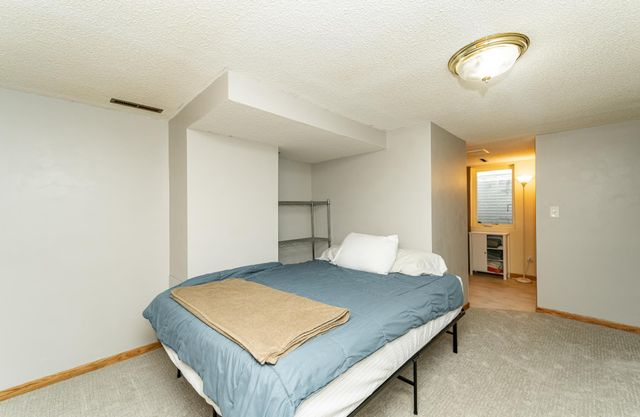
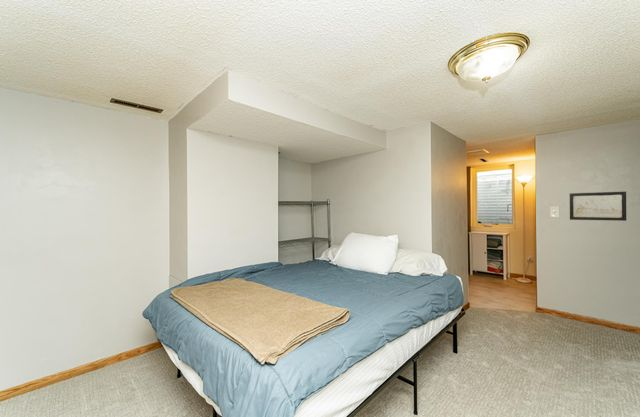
+ wall art [569,191,627,222]
